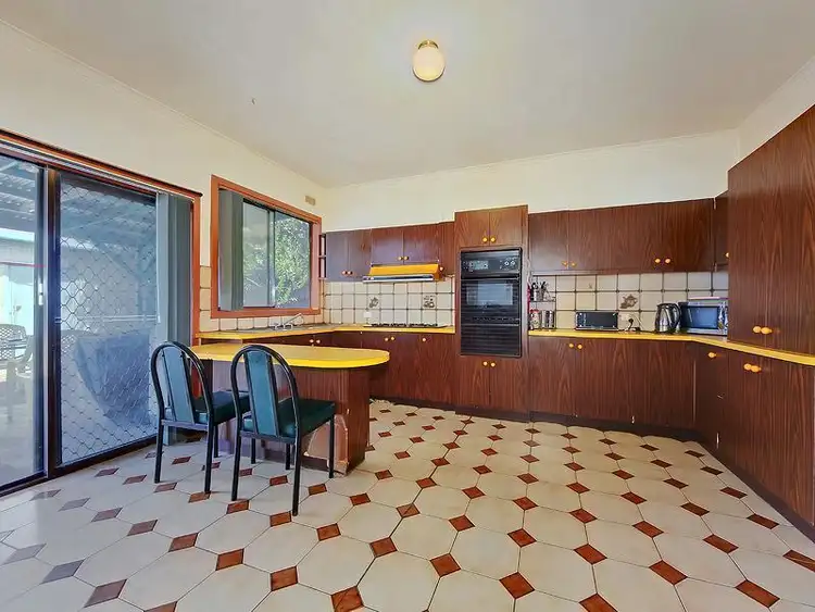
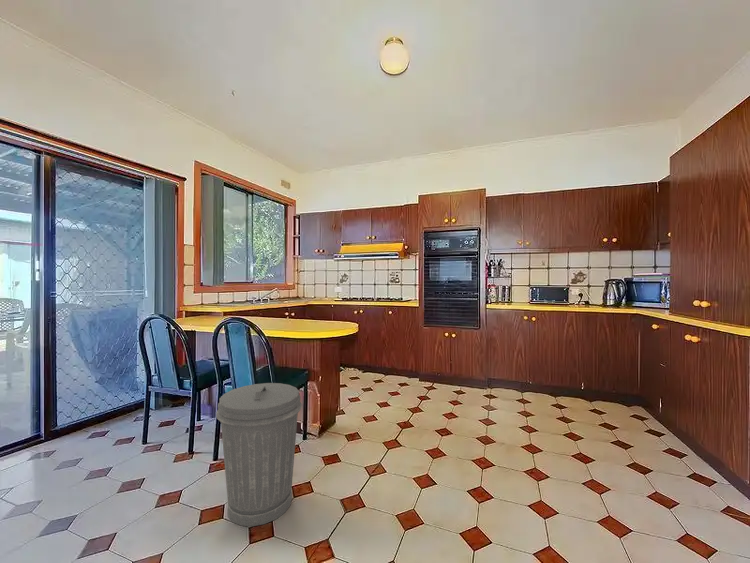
+ trash can [215,382,303,527]
